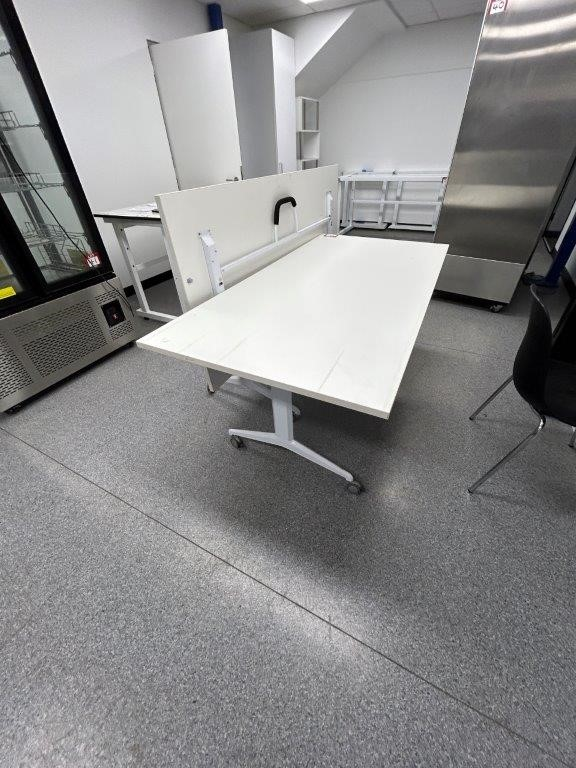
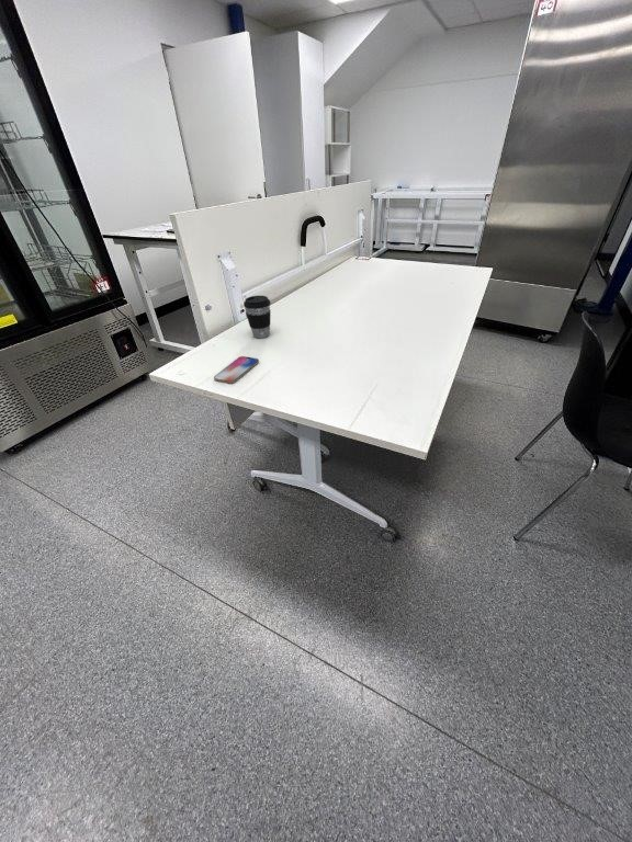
+ smartphone [213,355,260,384]
+ coffee cup [242,295,272,339]
